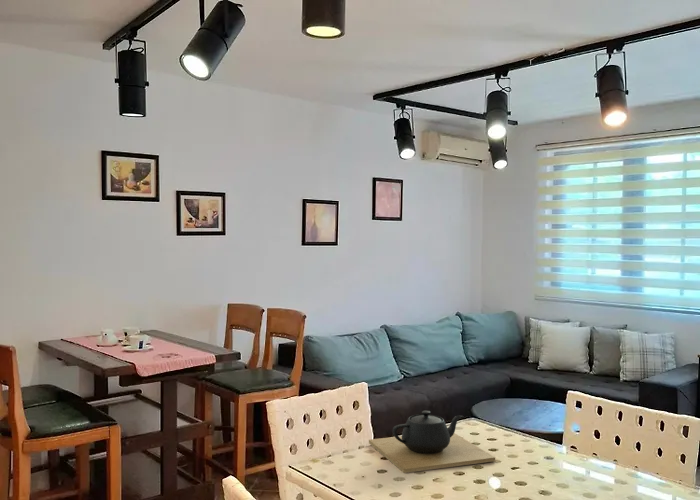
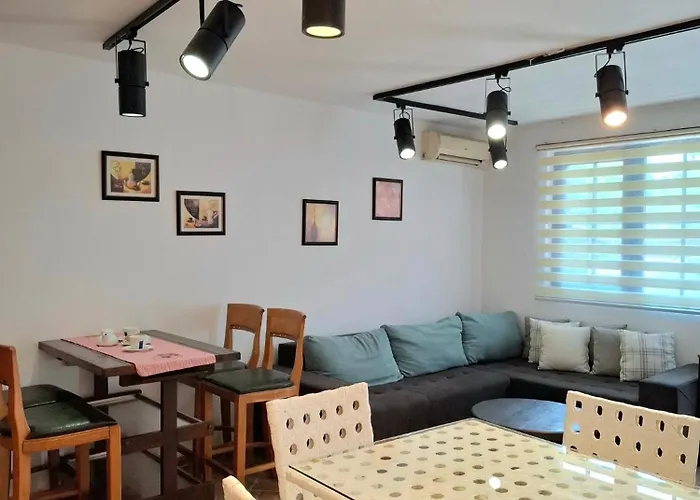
- teapot [368,410,496,474]
